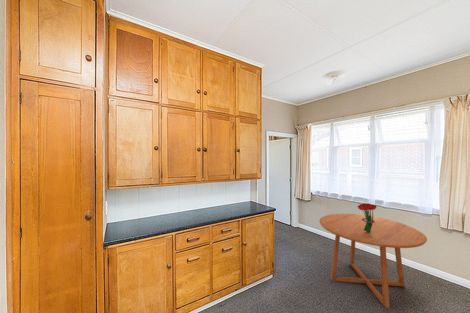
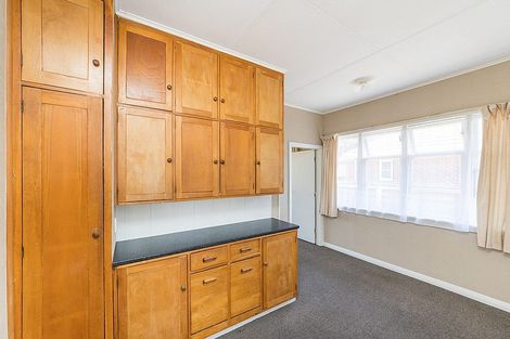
- bouquet [357,202,378,233]
- dining table [318,213,428,309]
